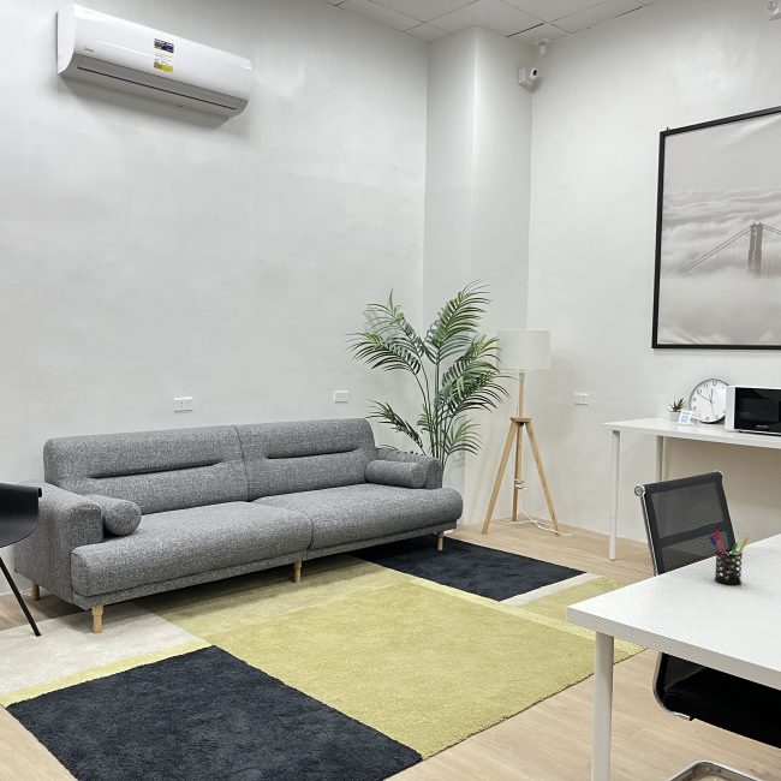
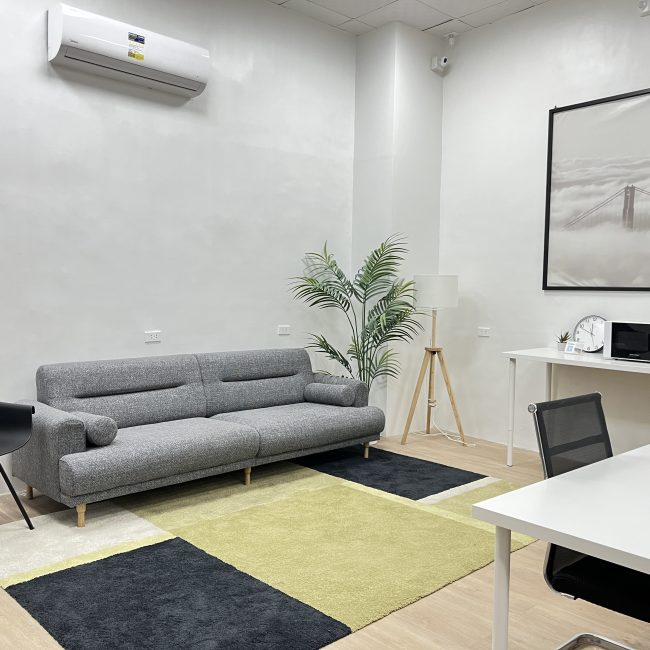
- pen holder [708,530,750,585]
